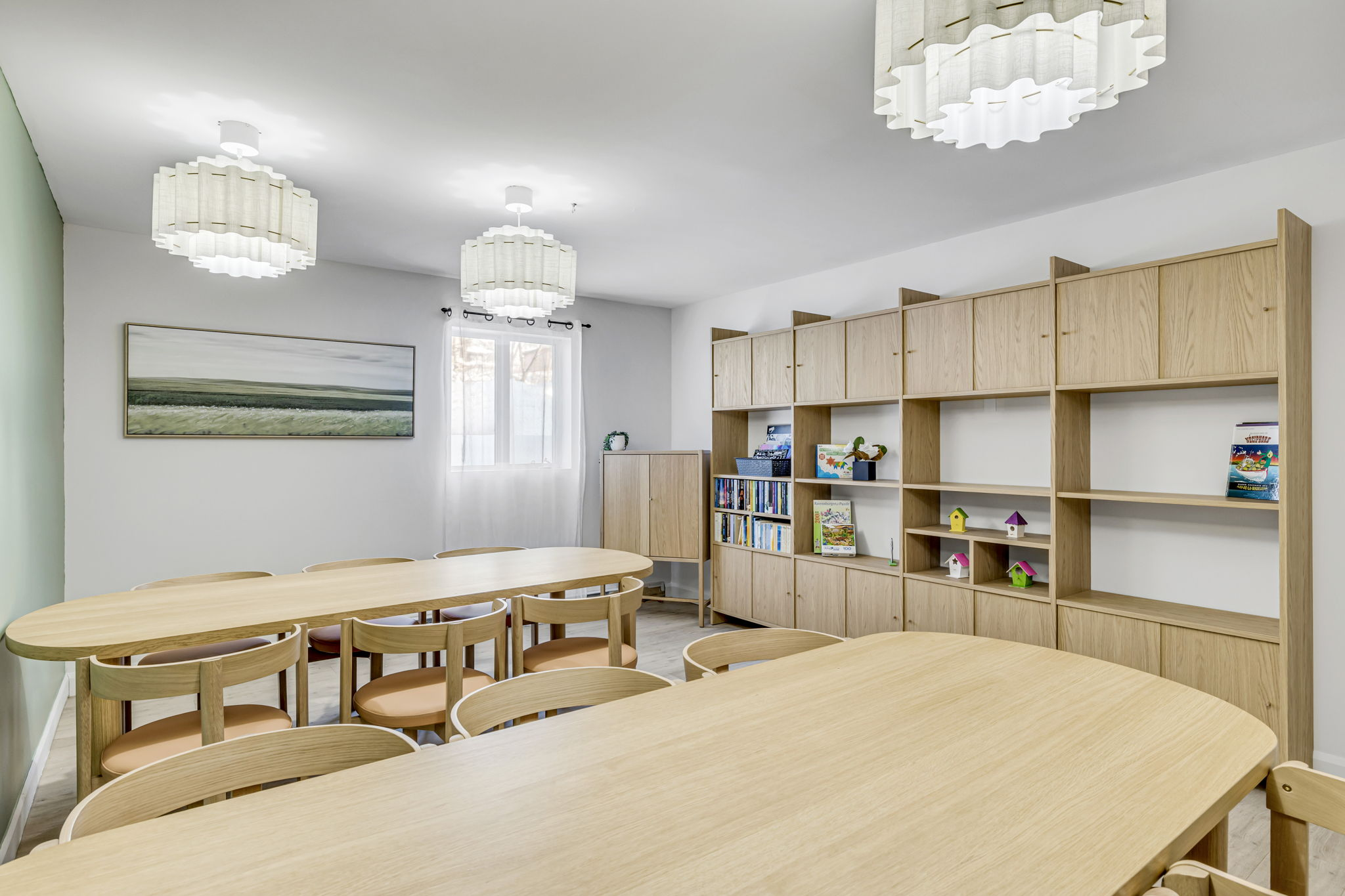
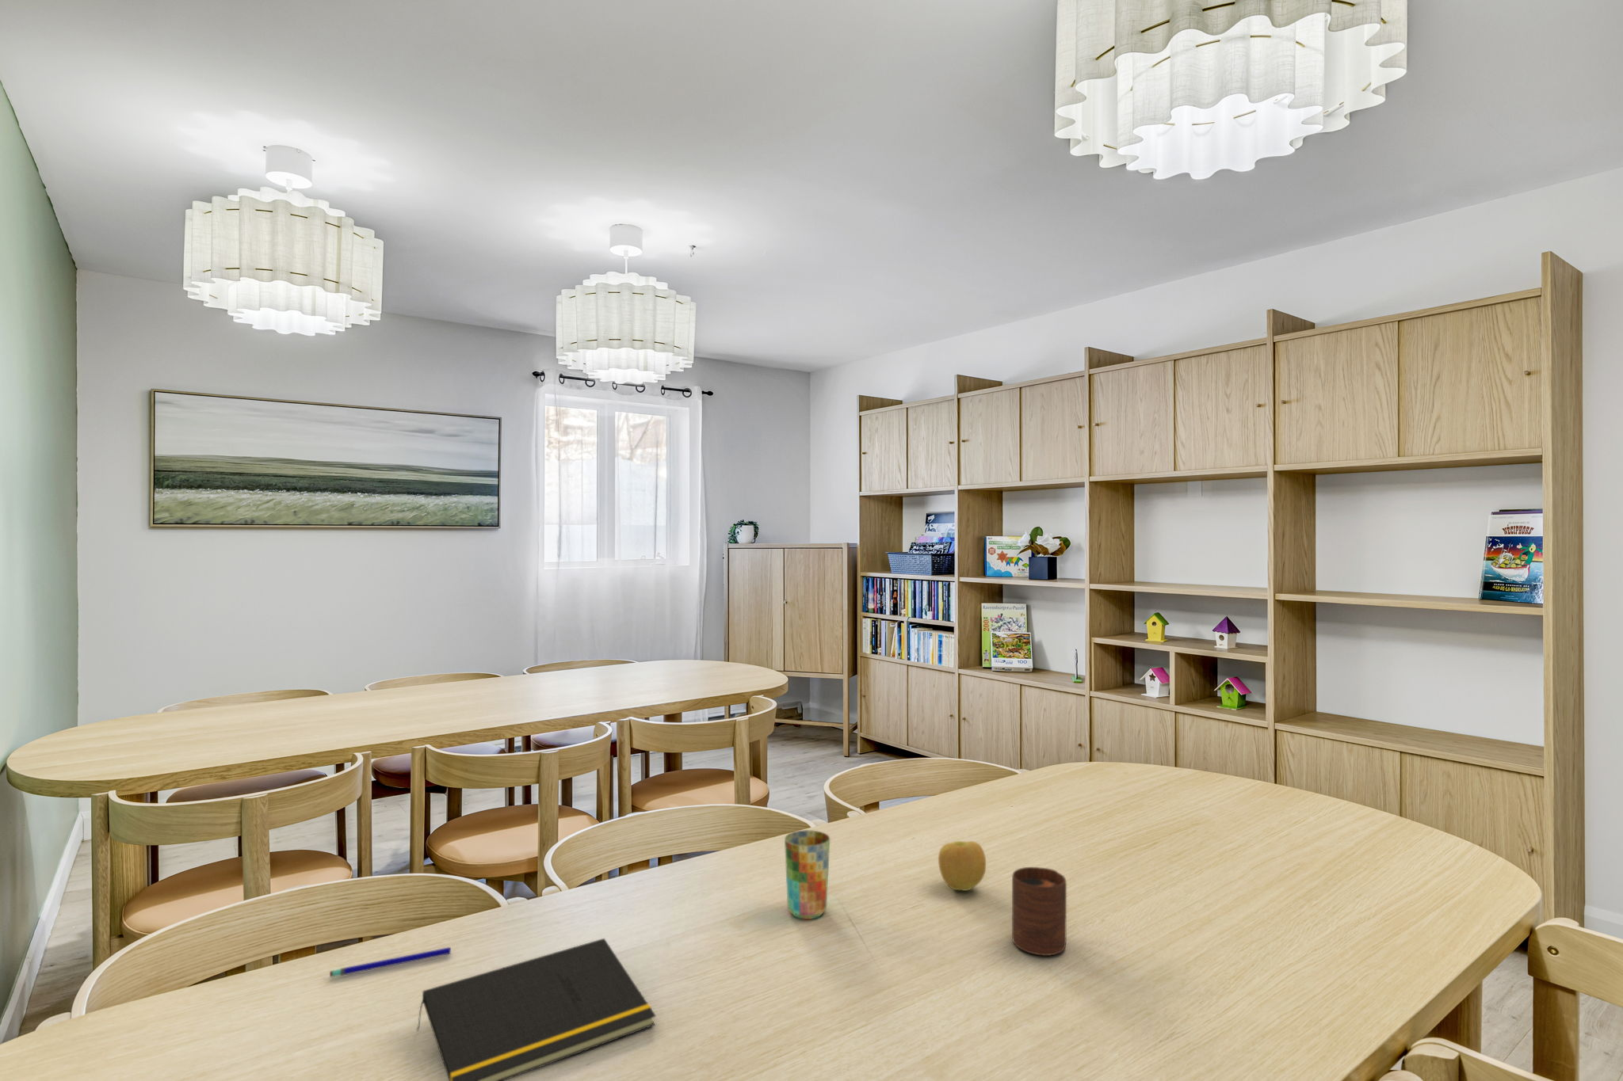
+ apple [938,840,987,892]
+ cup [784,829,830,921]
+ pen [329,946,451,978]
+ cup [1011,866,1068,957]
+ notepad [416,937,656,1081]
